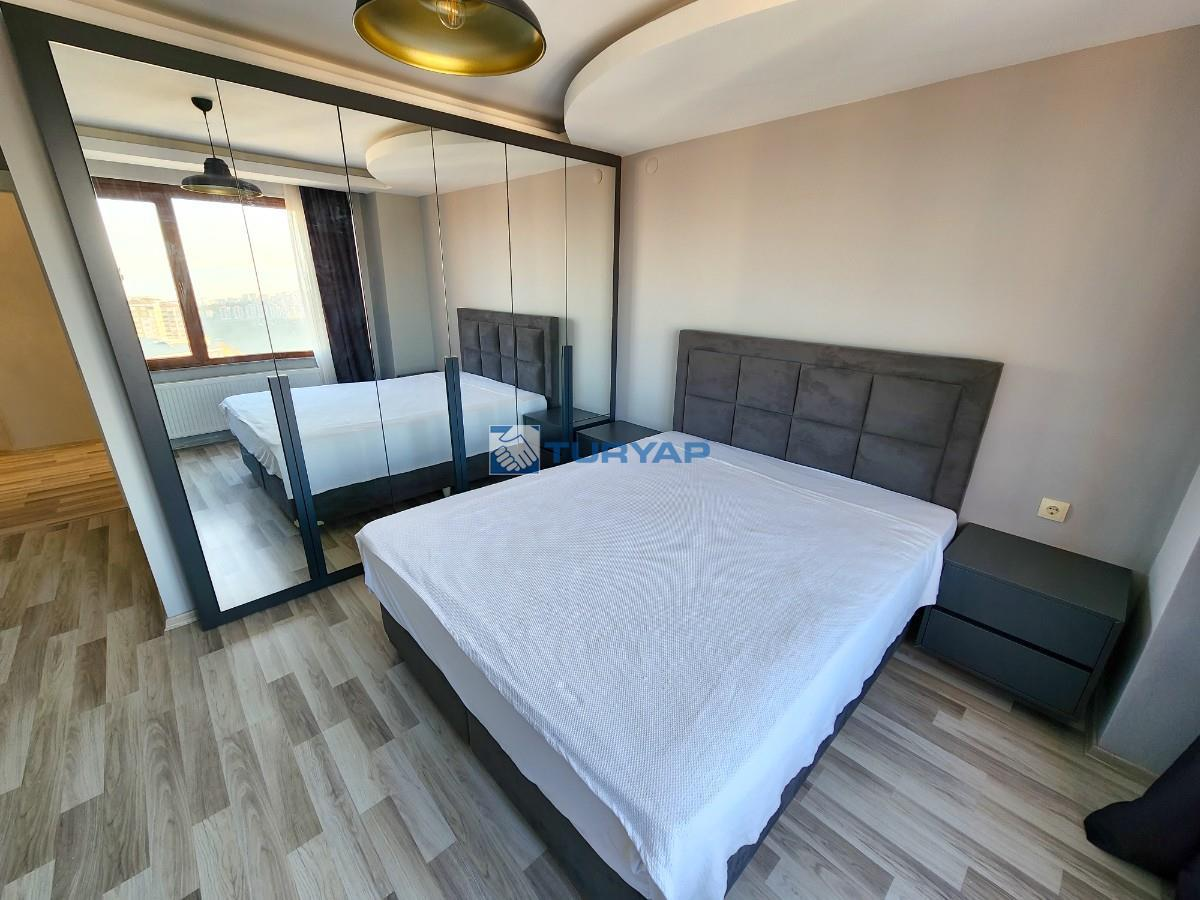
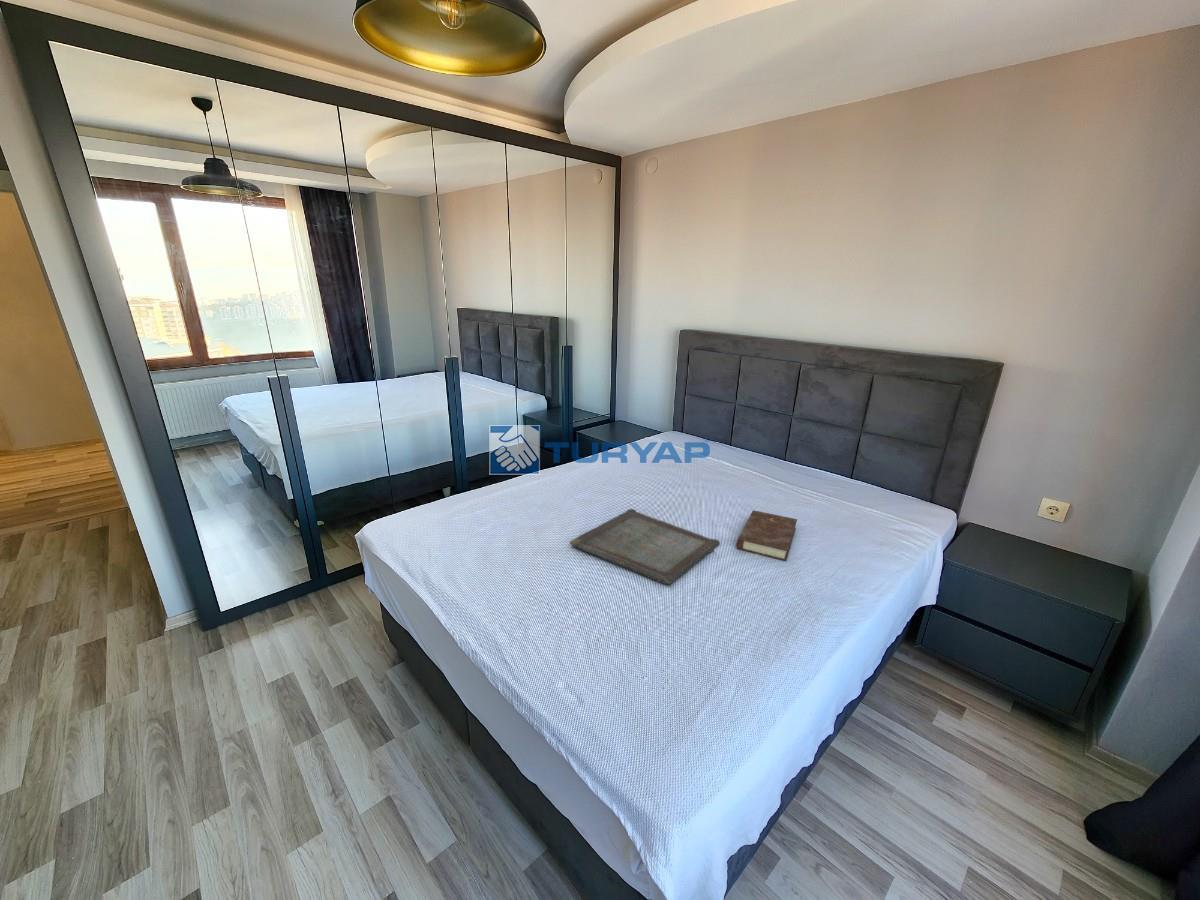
+ serving tray [569,508,721,585]
+ book [736,509,798,562]
